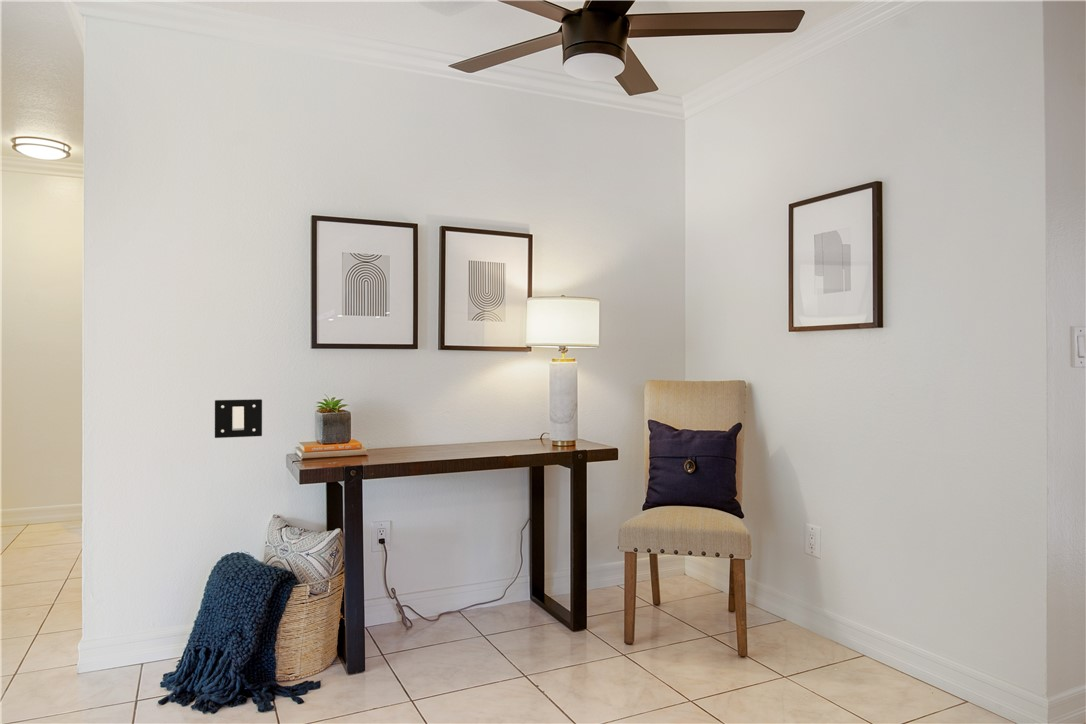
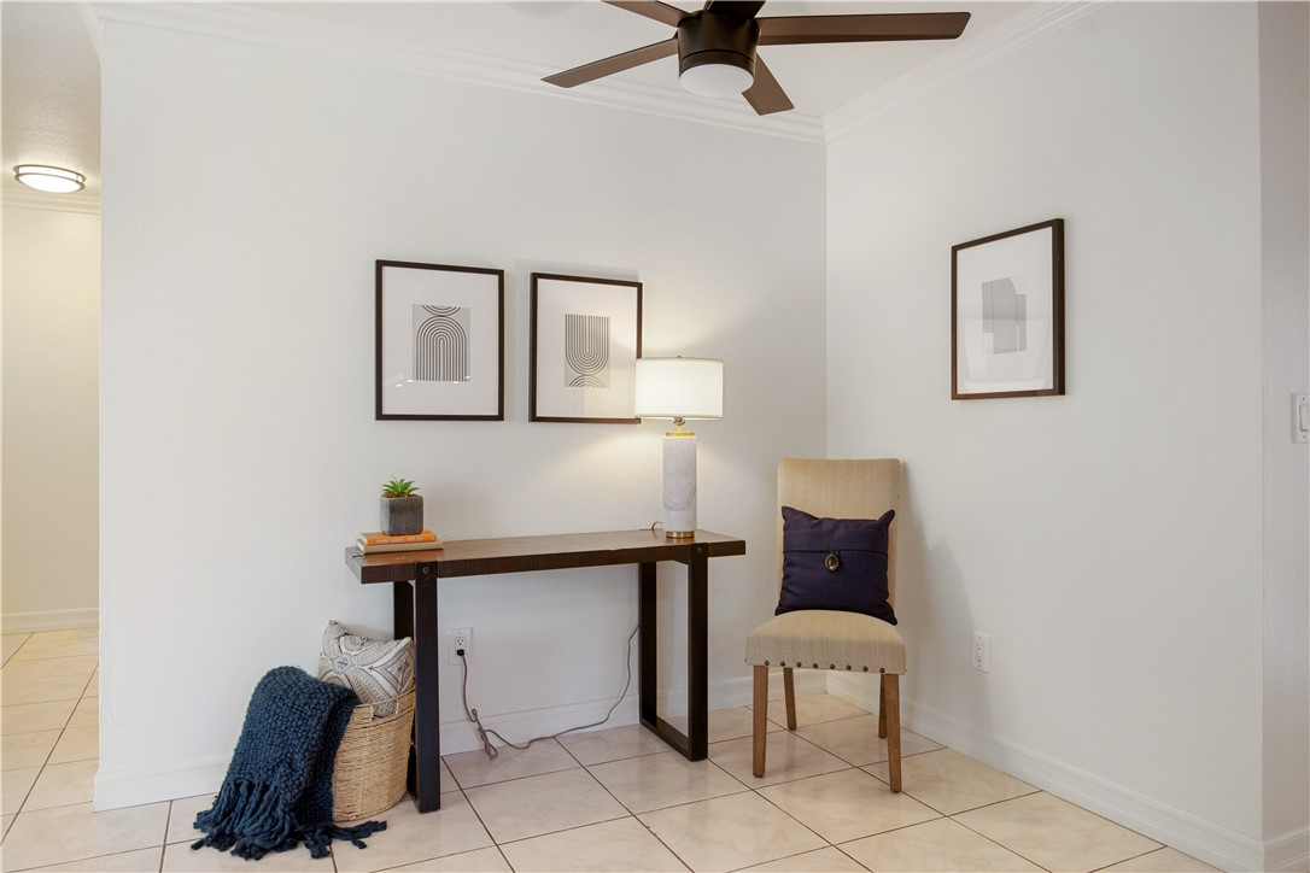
- light switch [214,398,263,439]
